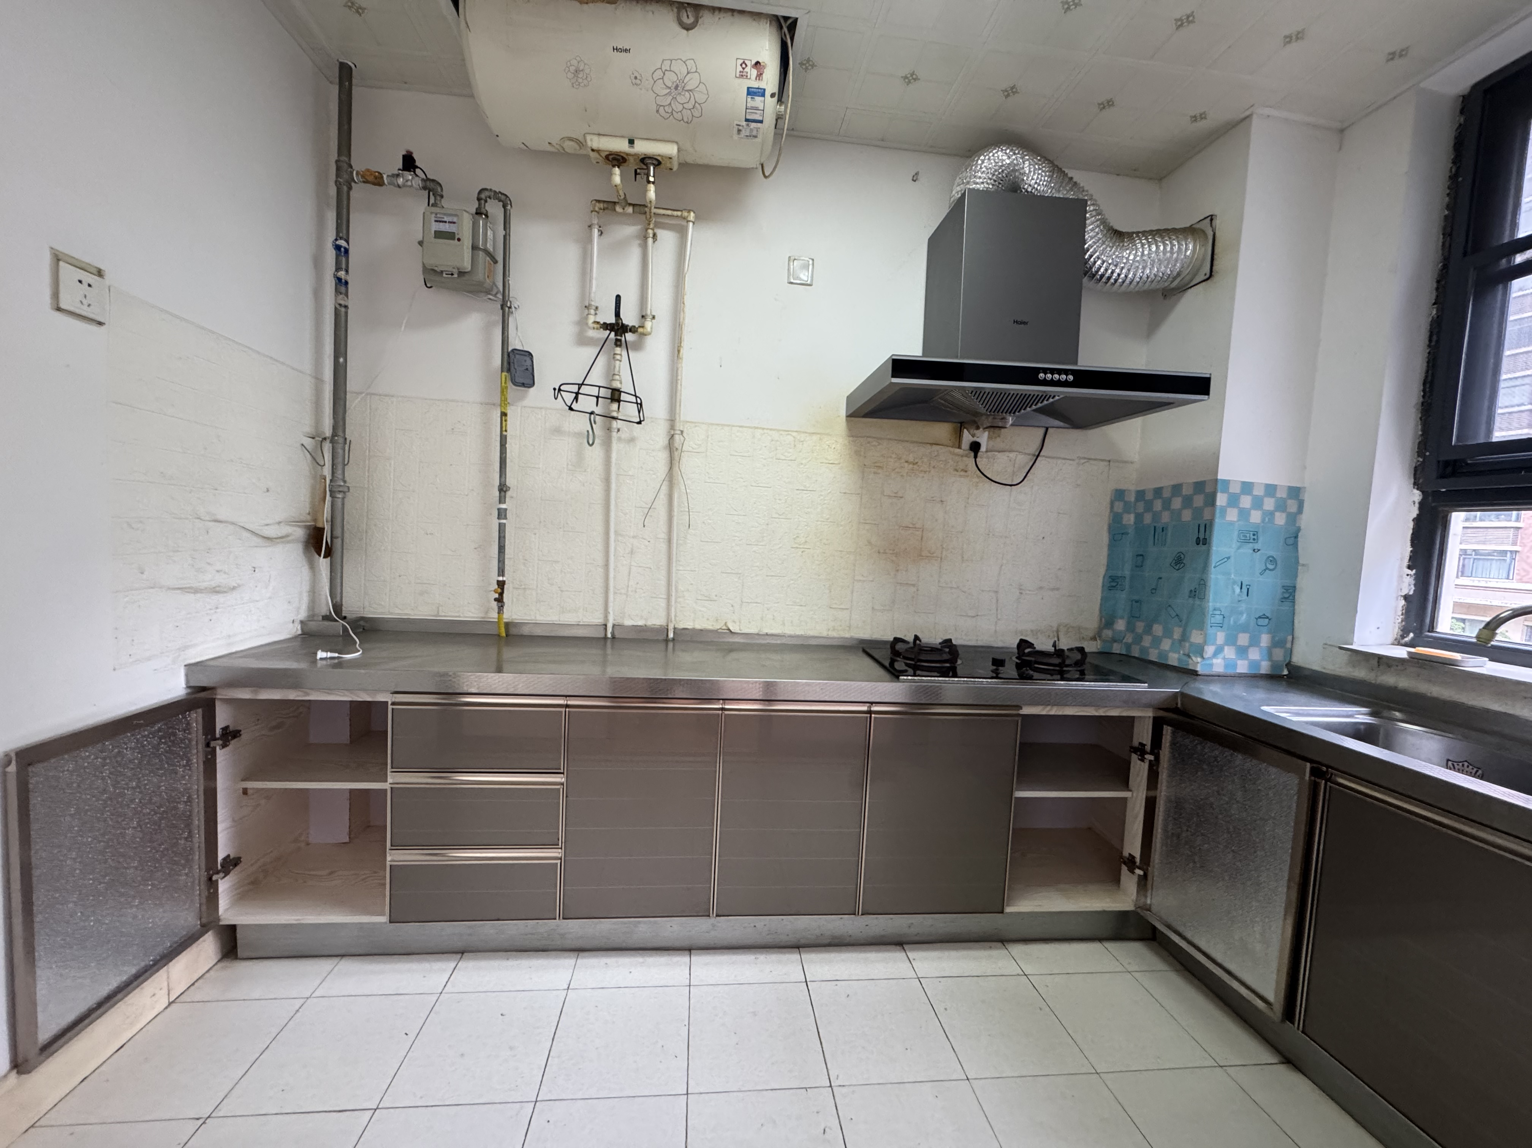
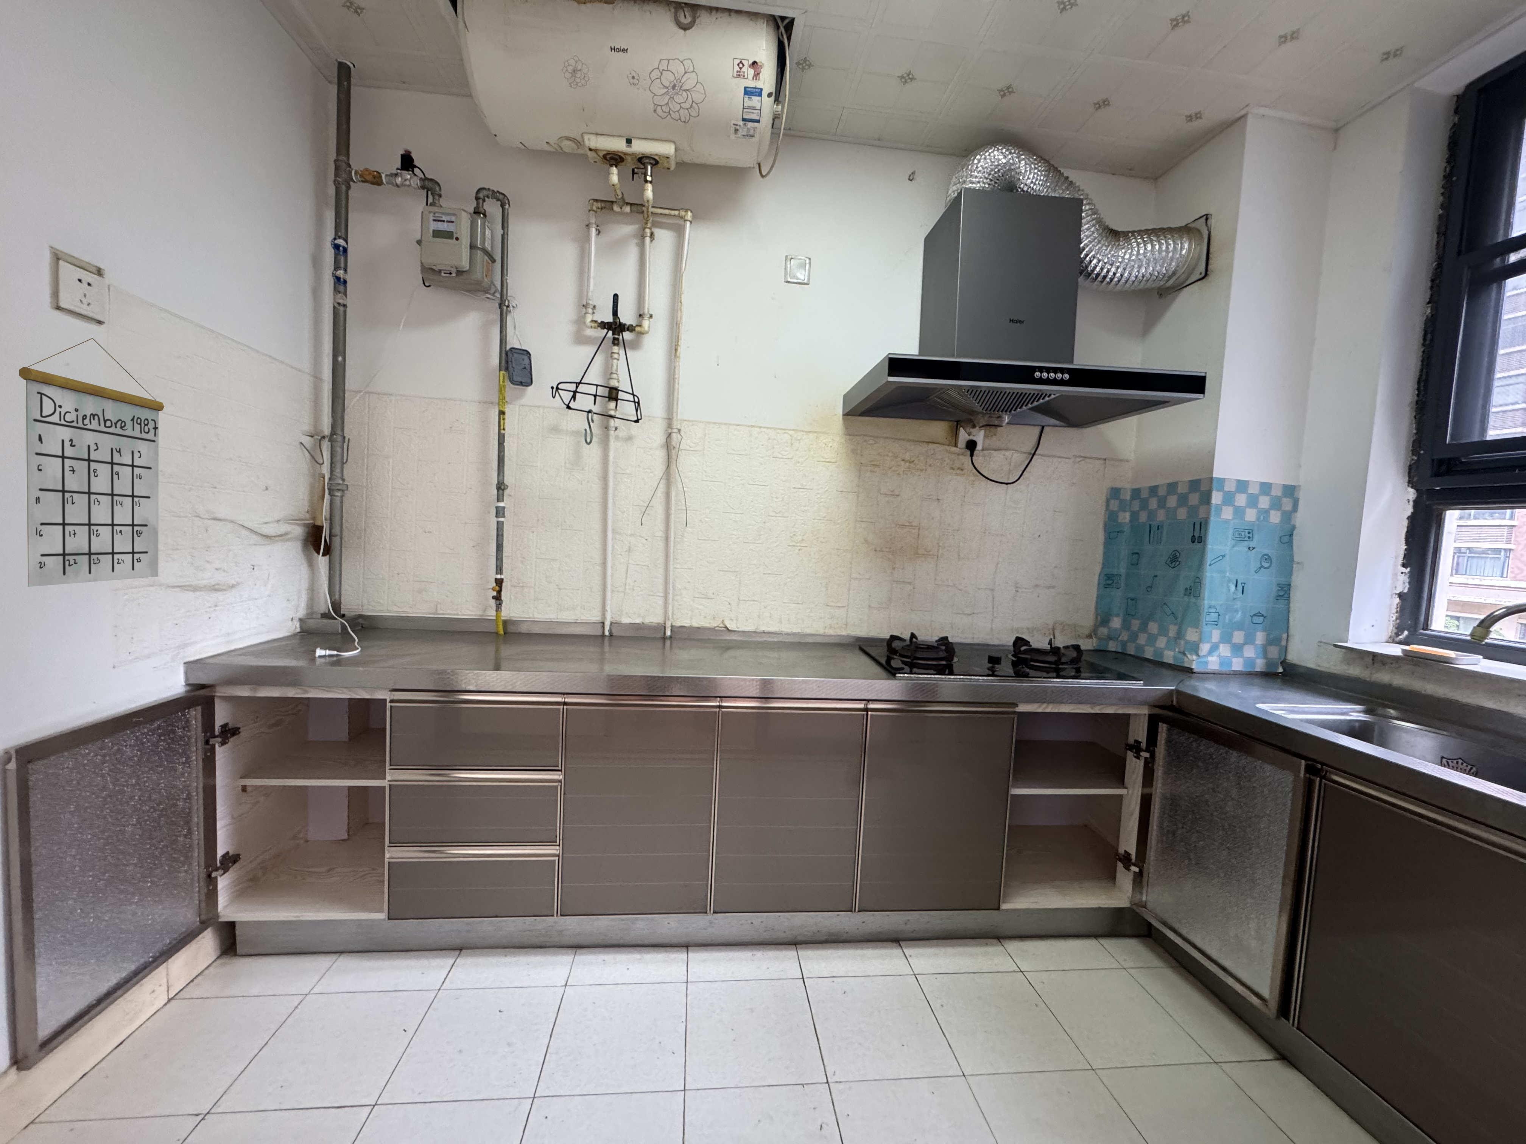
+ calendar [18,338,165,588]
